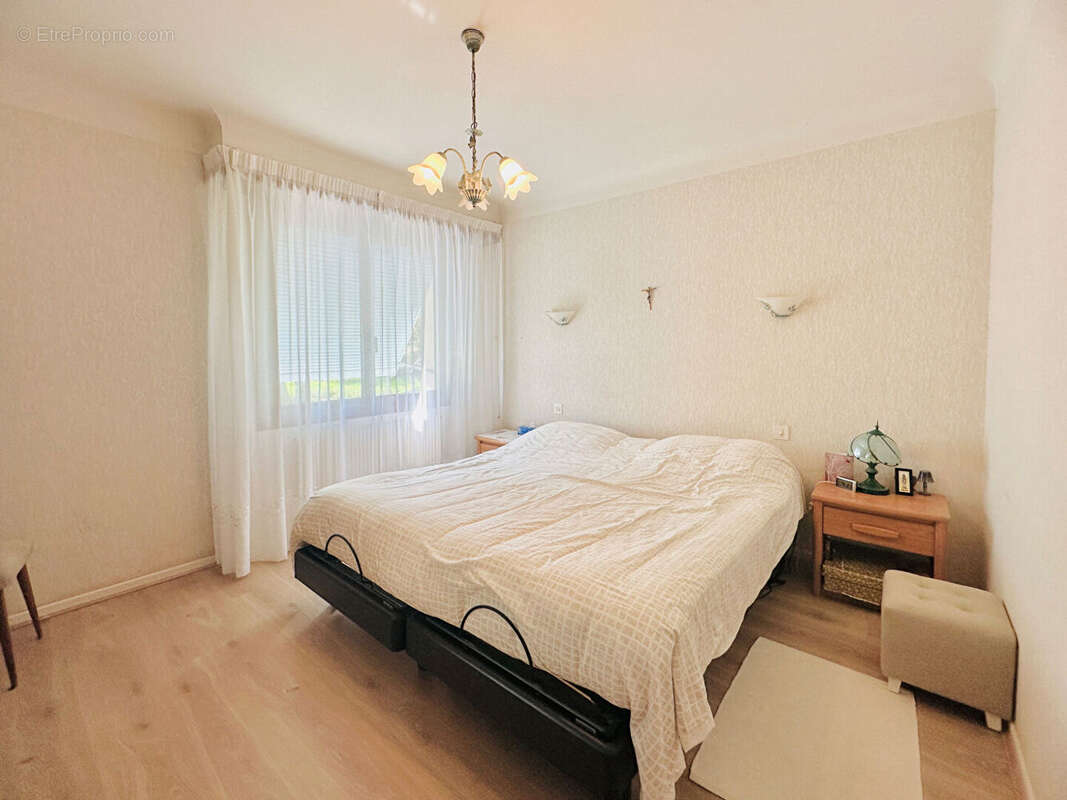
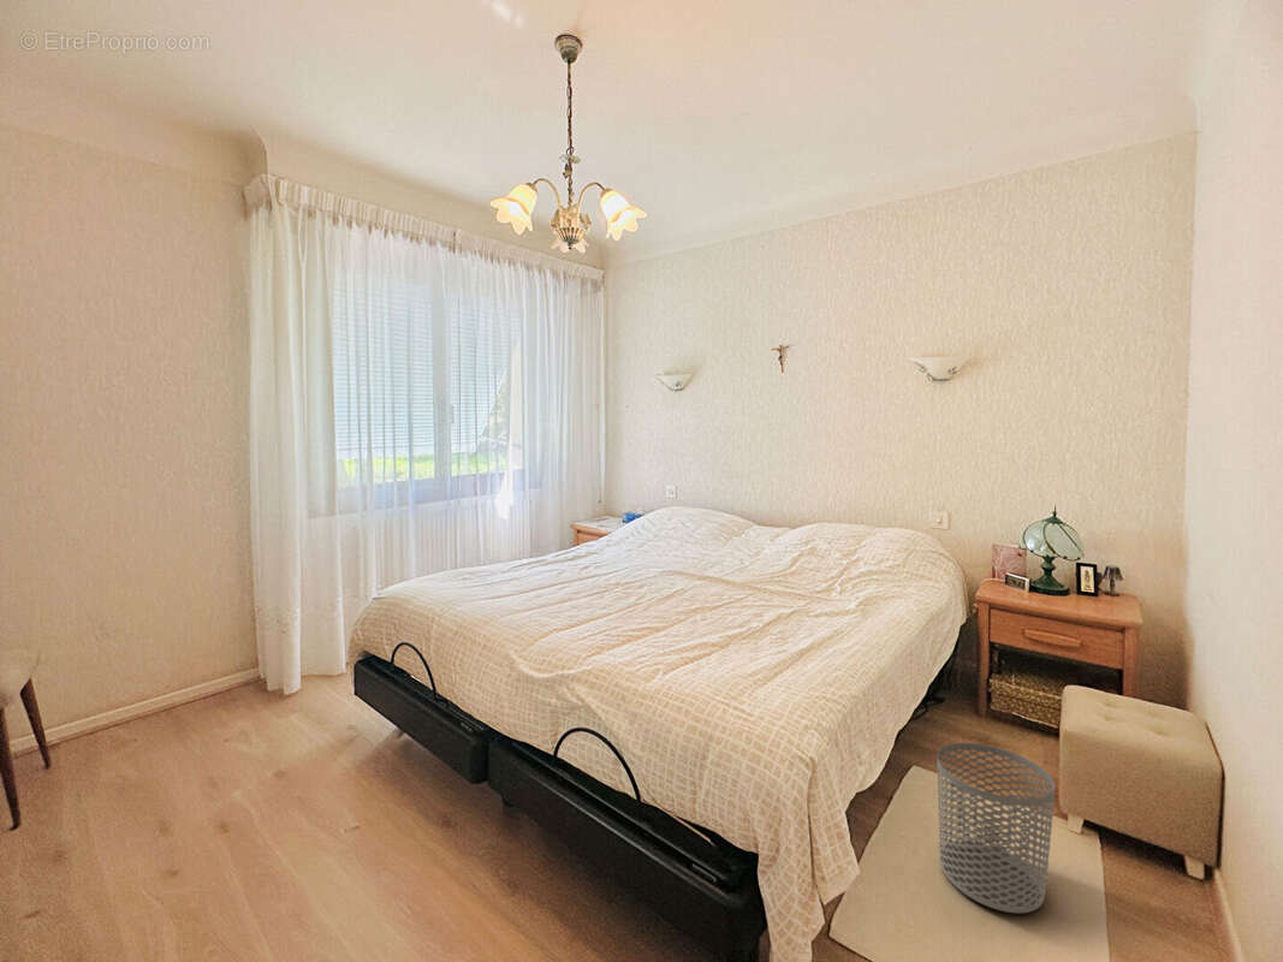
+ waste bin [935,742,1056,914]
